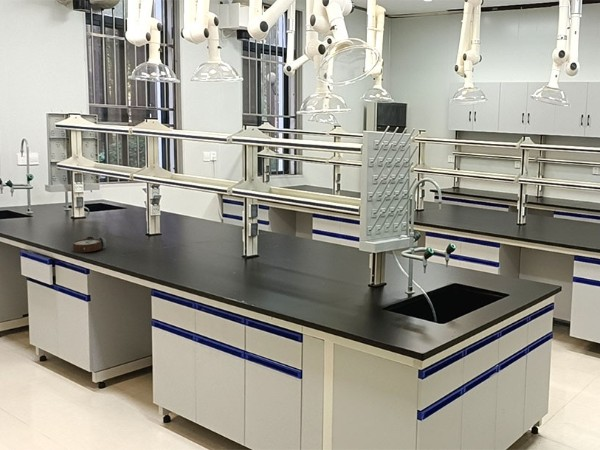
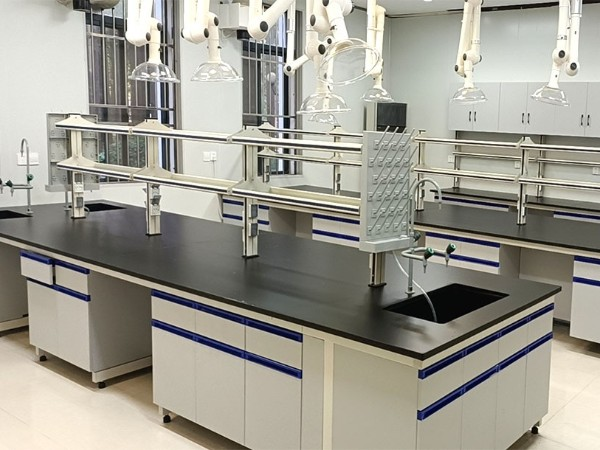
- alarm clock [69,235,108,253]
